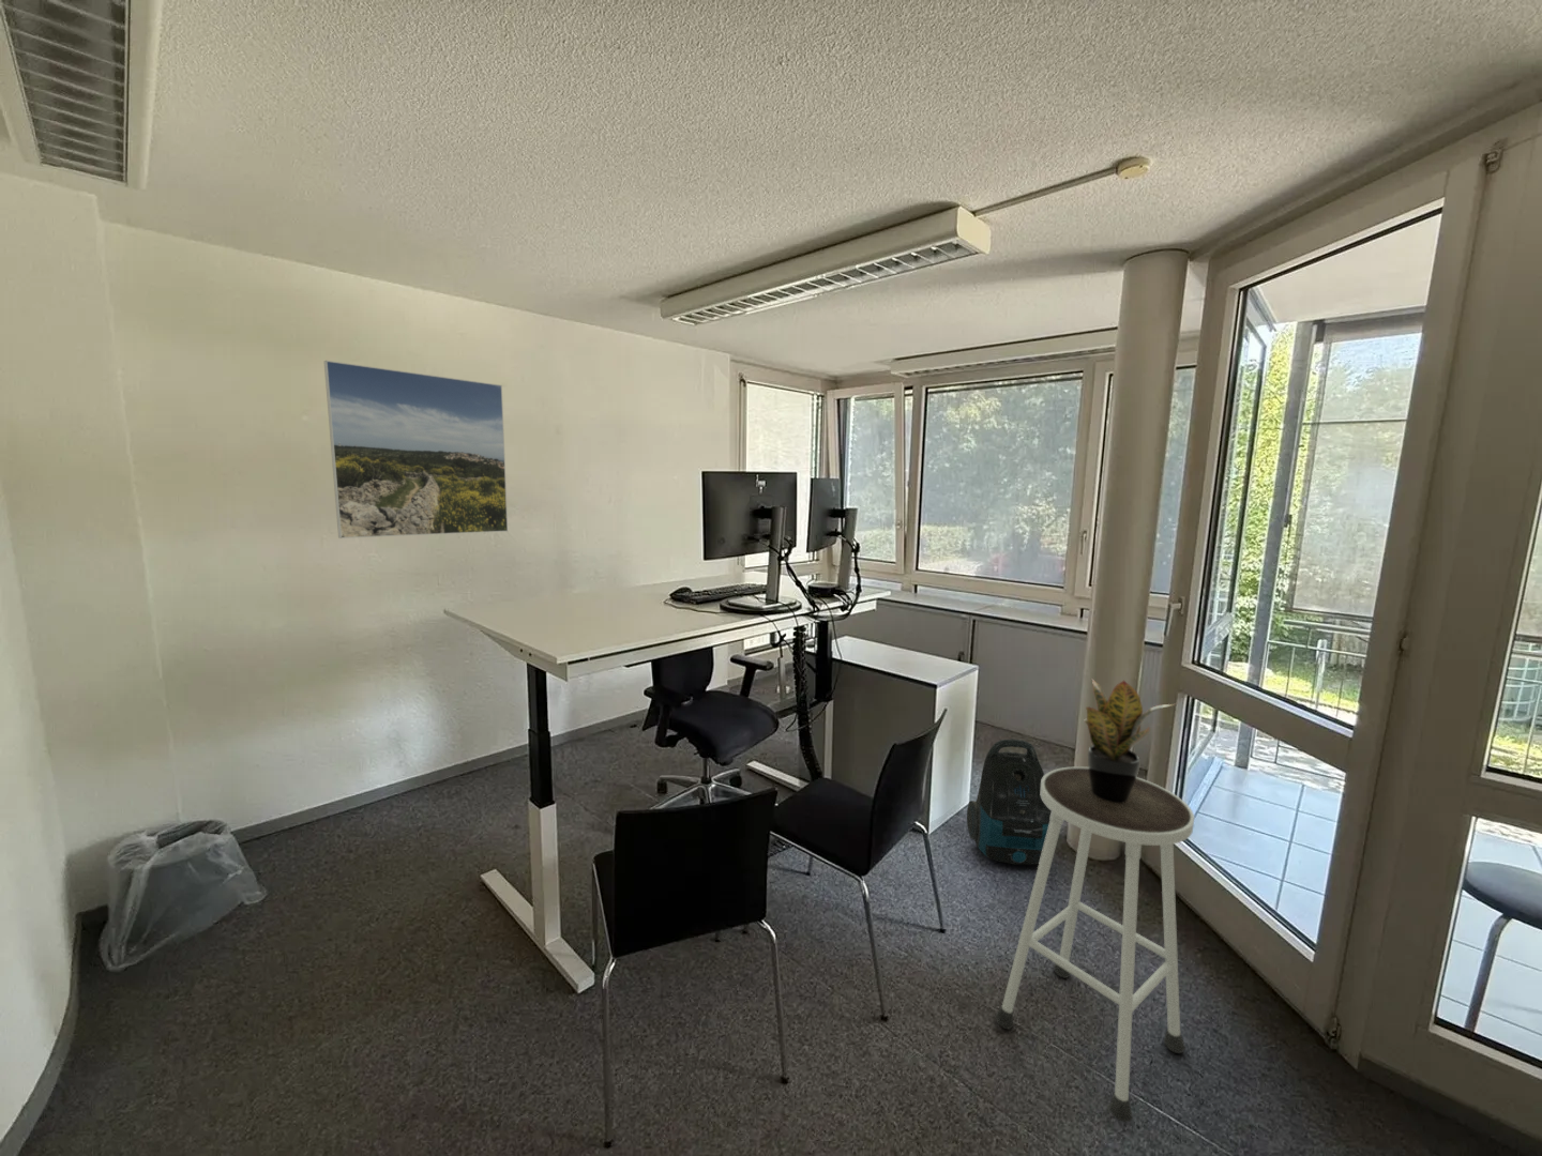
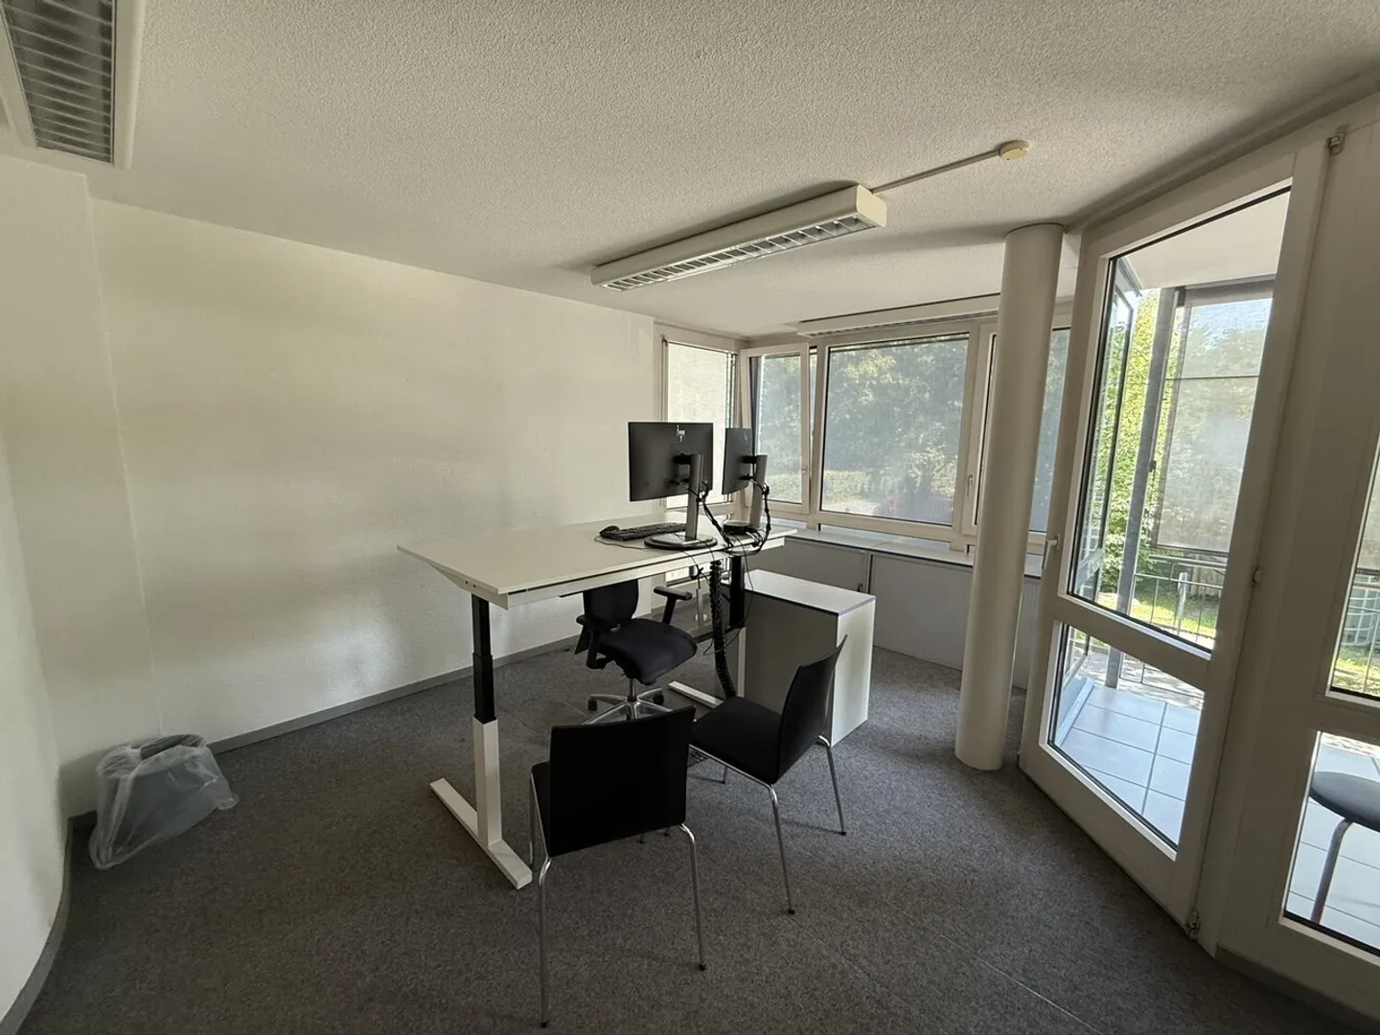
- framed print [323,359,509,539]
- vacuum cleaner [966,738,1051,866]
- stool [993,765,1195,1124]
- potted plant [1083,678,1178,803]
